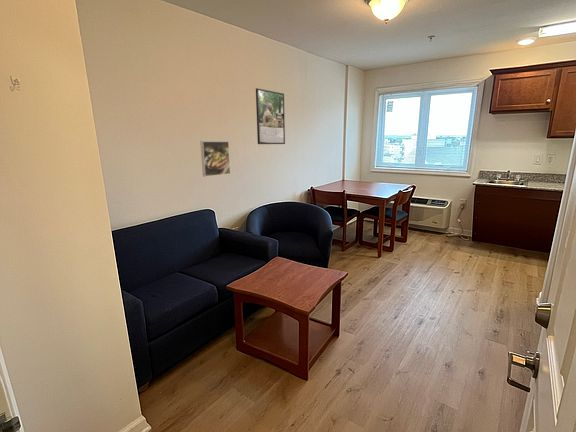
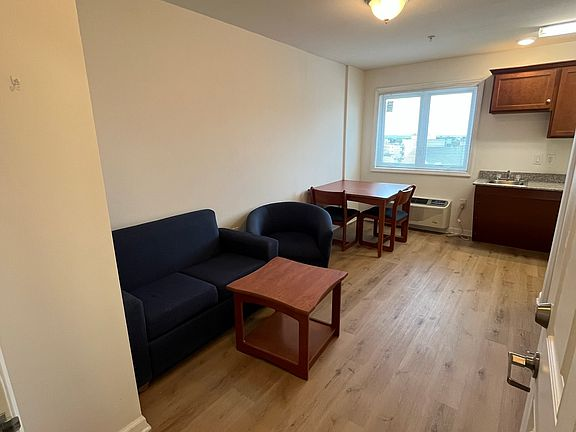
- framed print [255,87,286,145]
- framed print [199,140,231,177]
